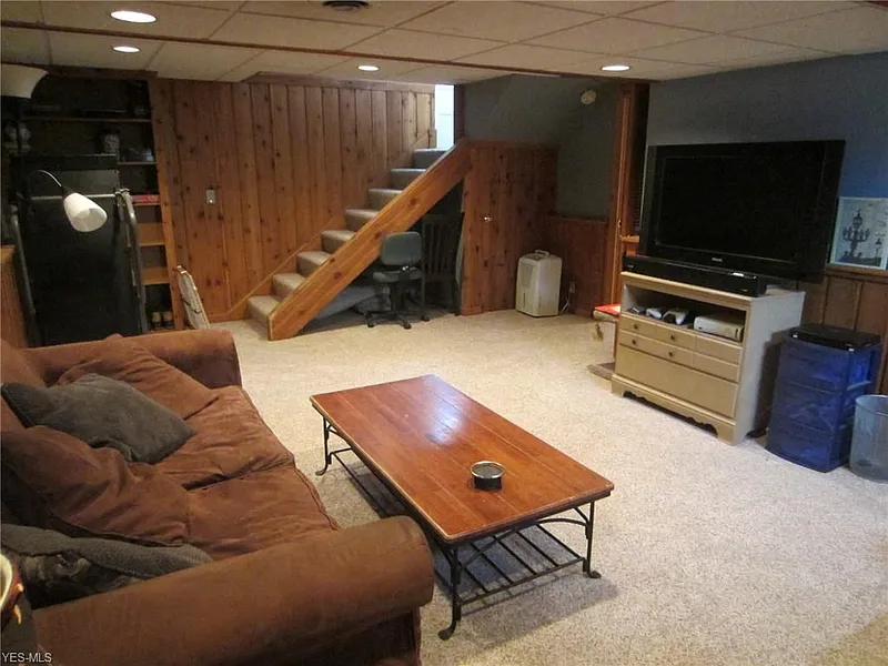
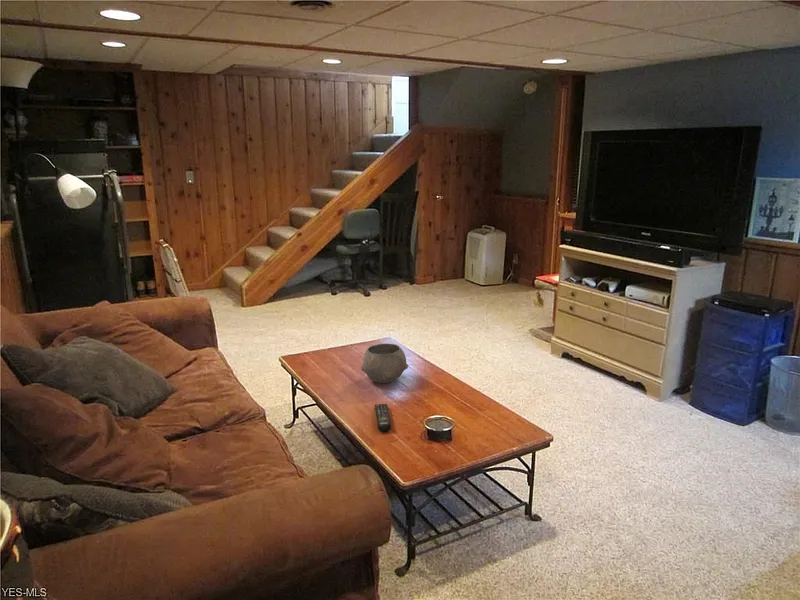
+ remote control [374,403,392,432]
+ bowl [360,343,409,384]
